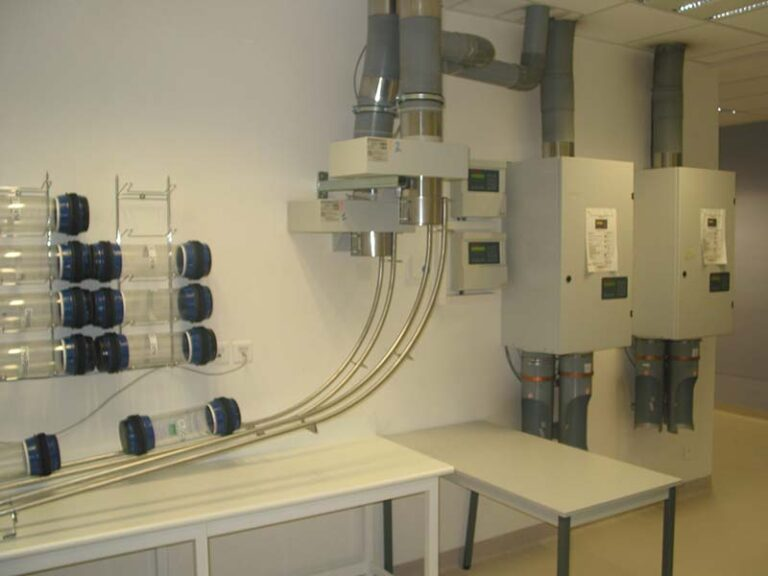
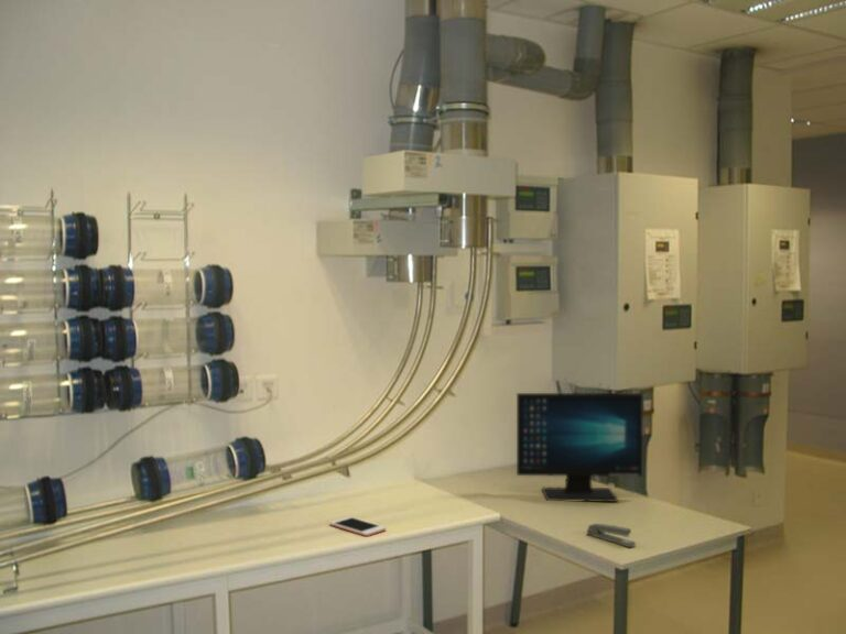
+ cell phone [328,515,387,537]
+ computer monitor [516,392,644,503]
+ stapler [586,523,637,548]
